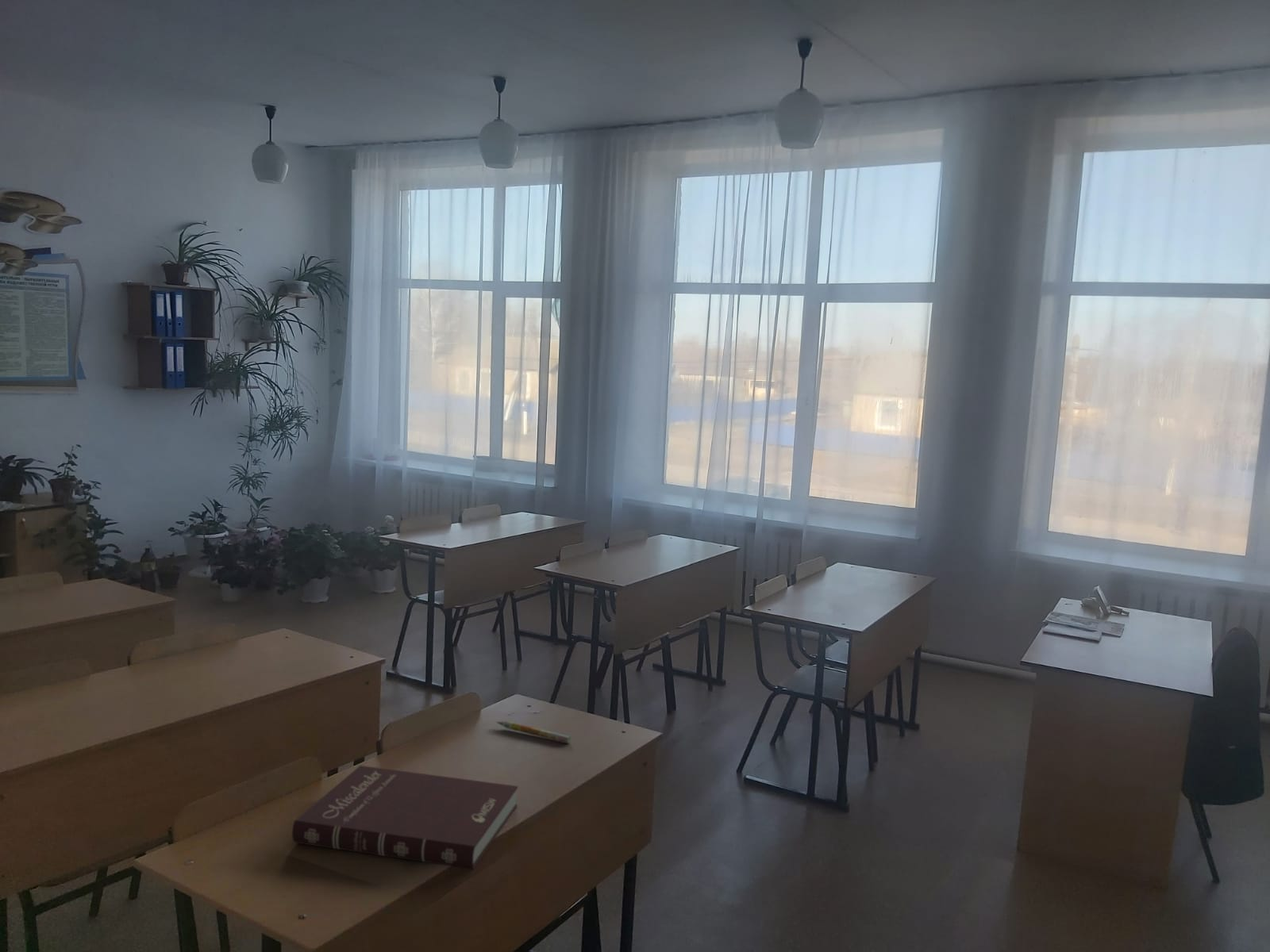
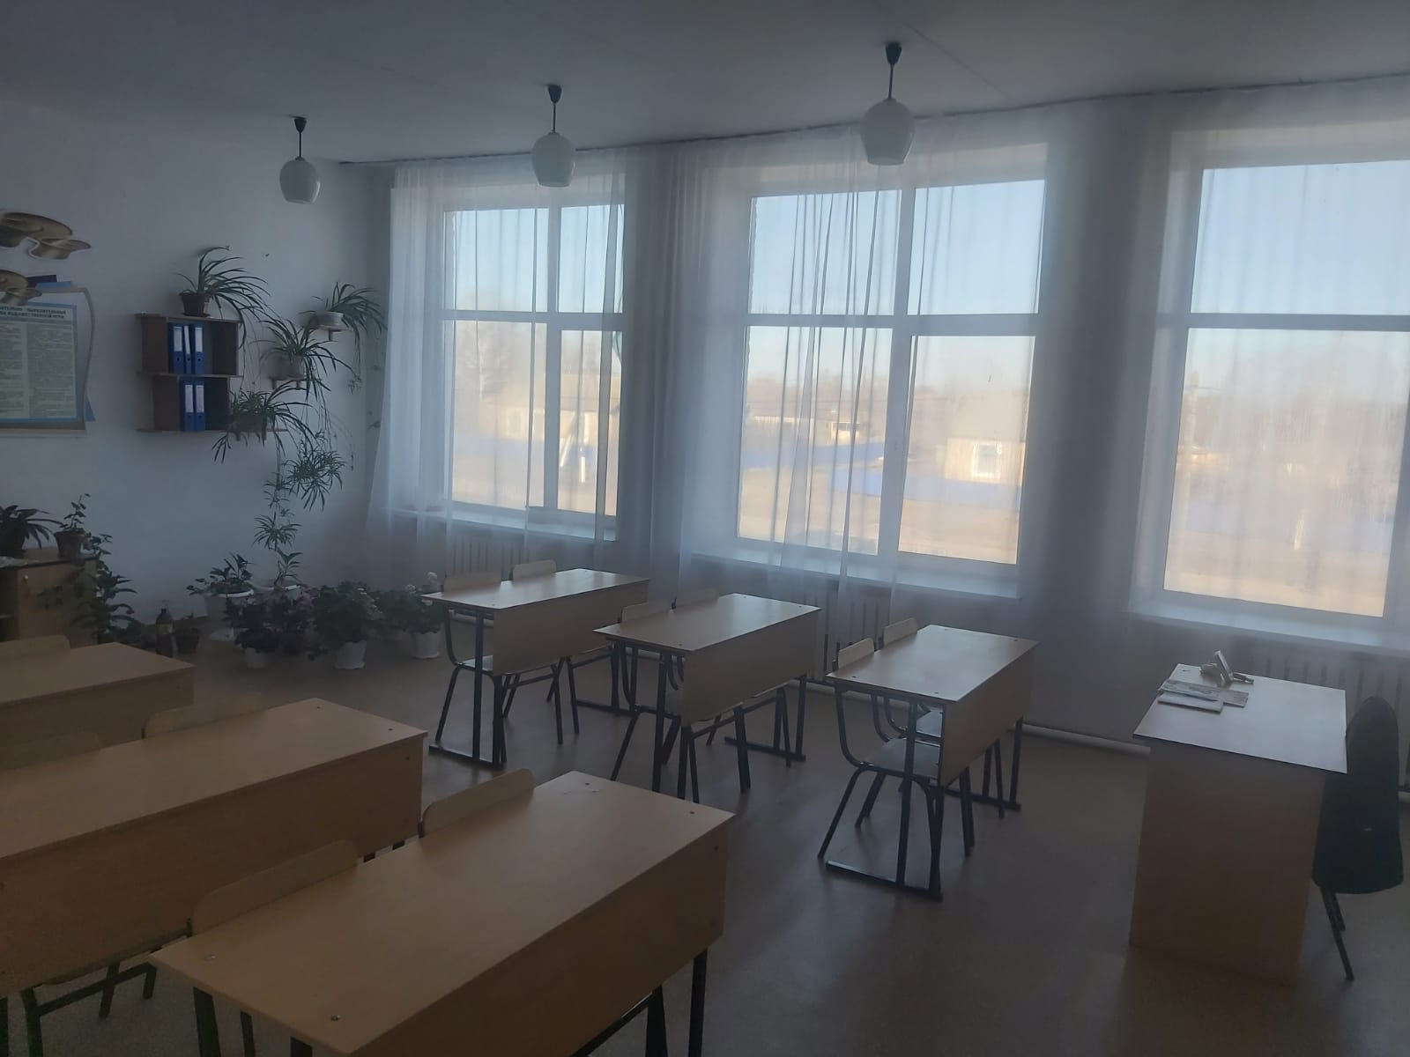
- book [291,765,519,870]
- pencil [495,720,571,744]
